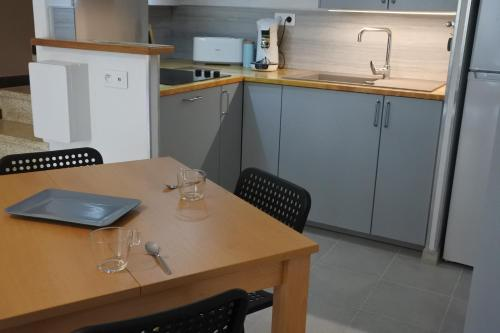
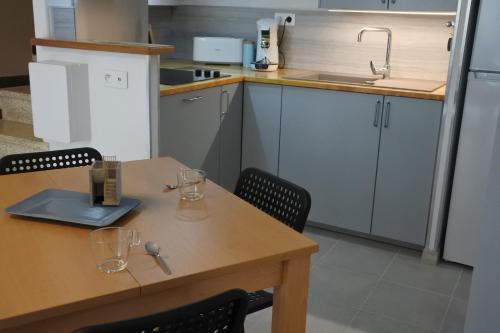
+ napkin holder [88,154,123,207]
